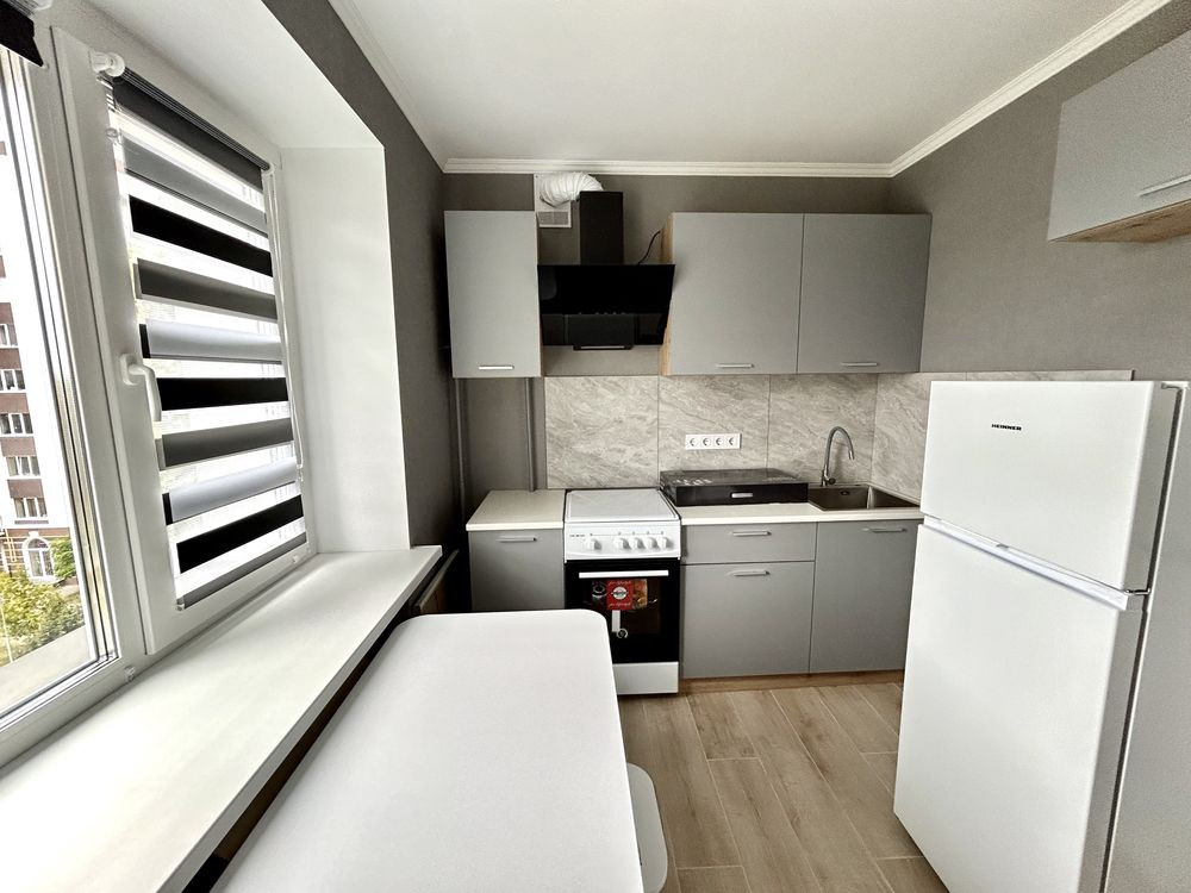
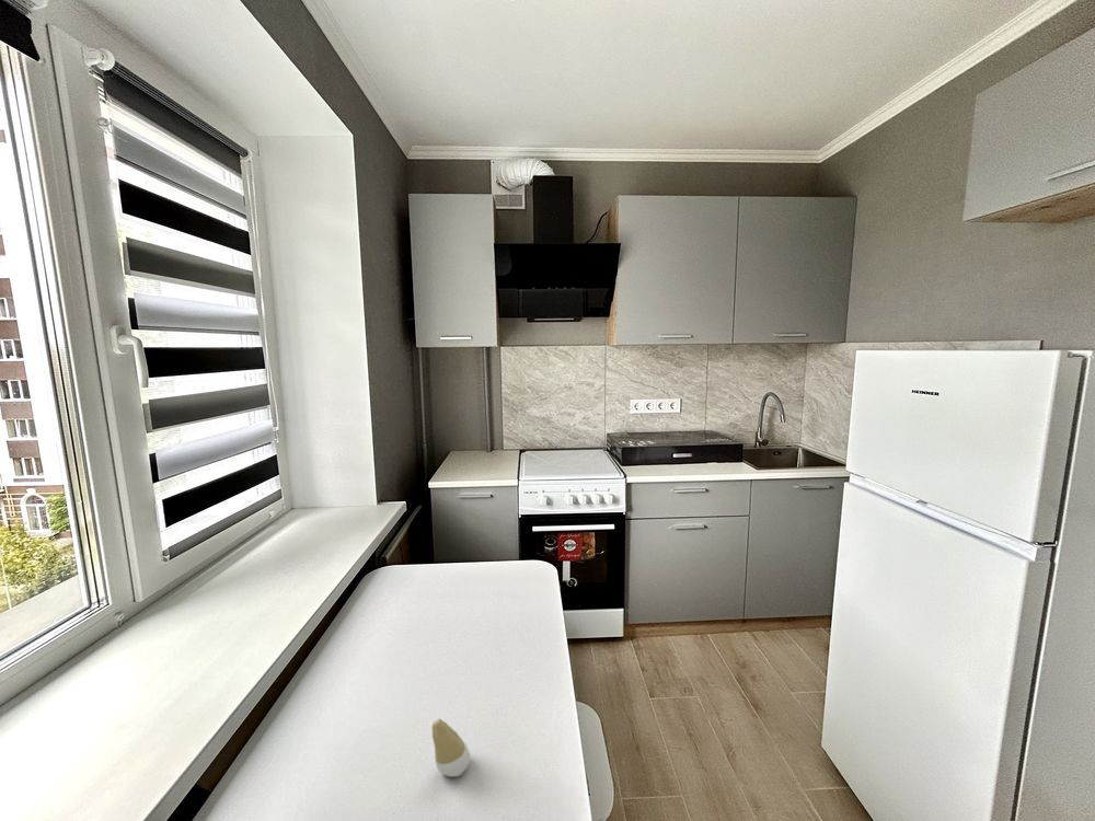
+ tooth [431,718,472,778]
